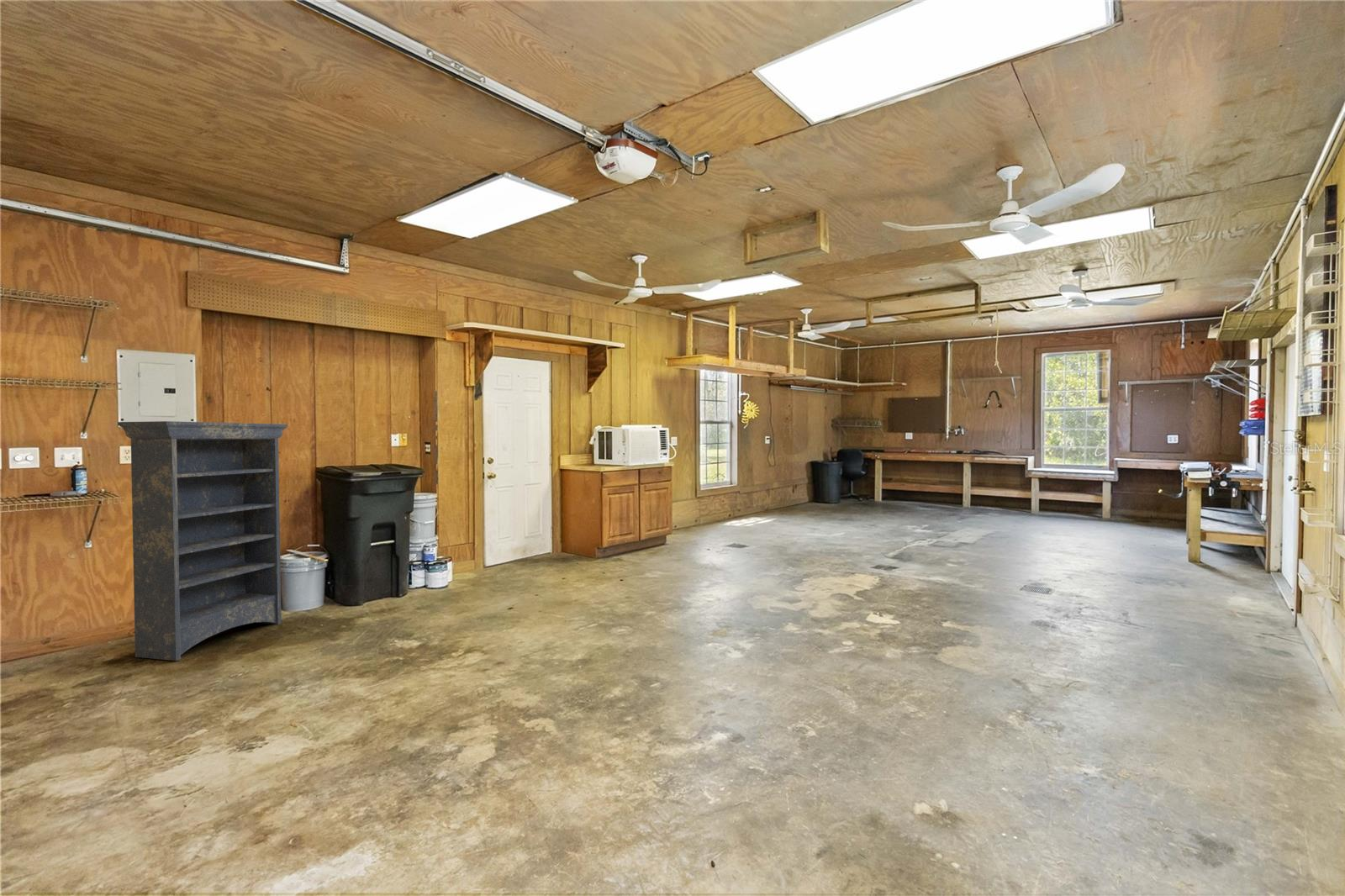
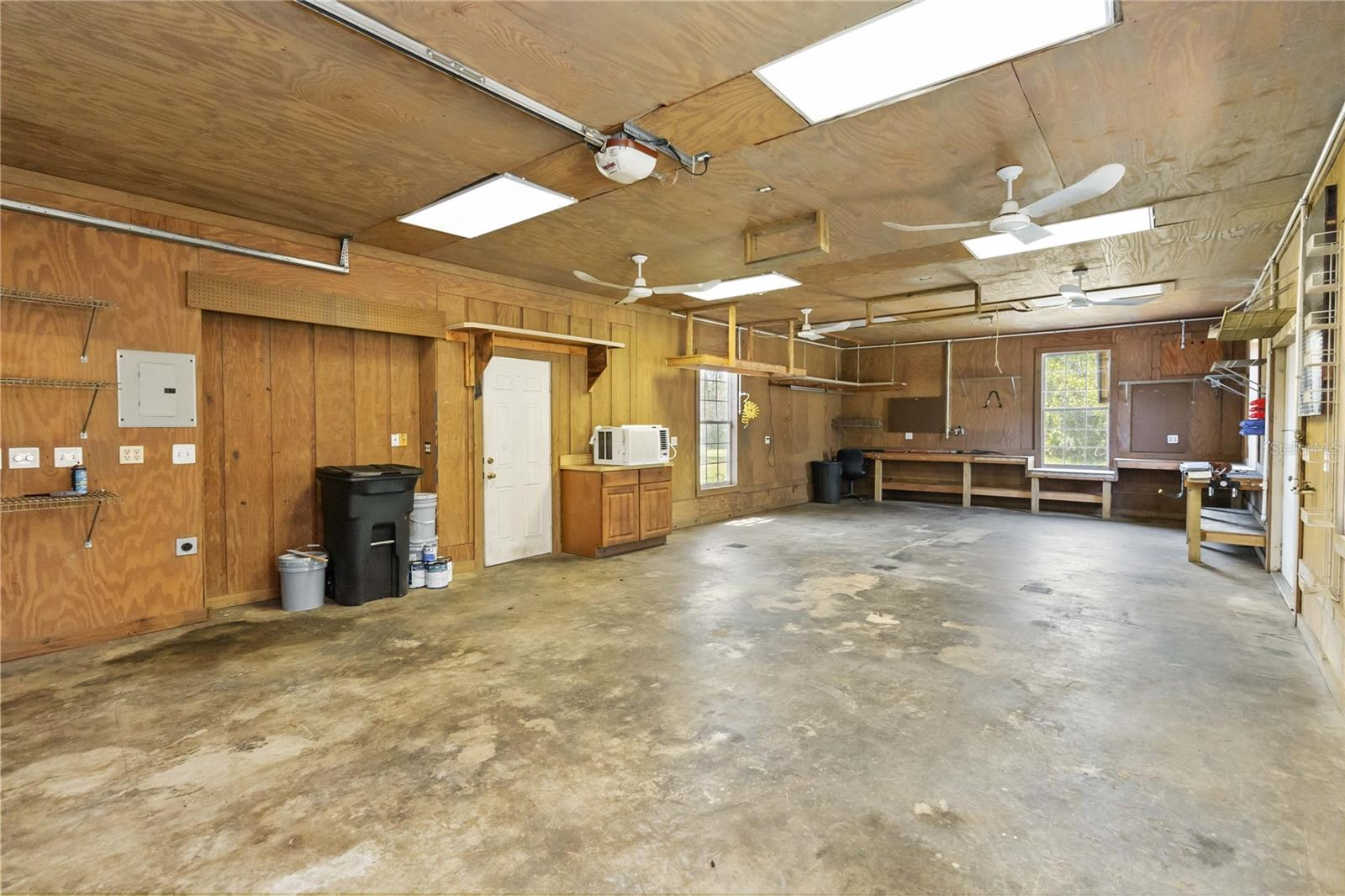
- shelving unit [117,420,288,661]
